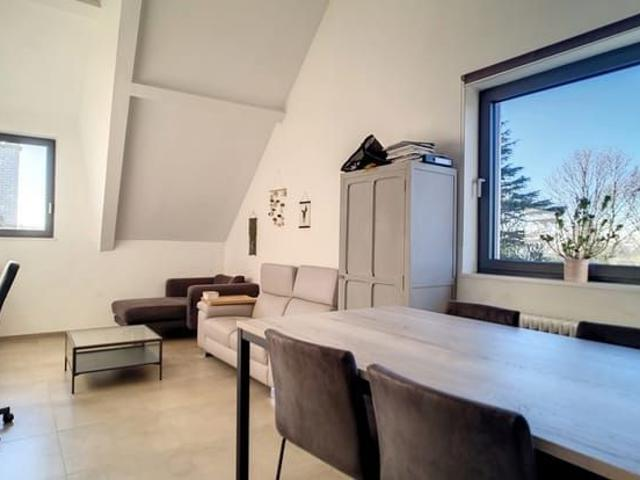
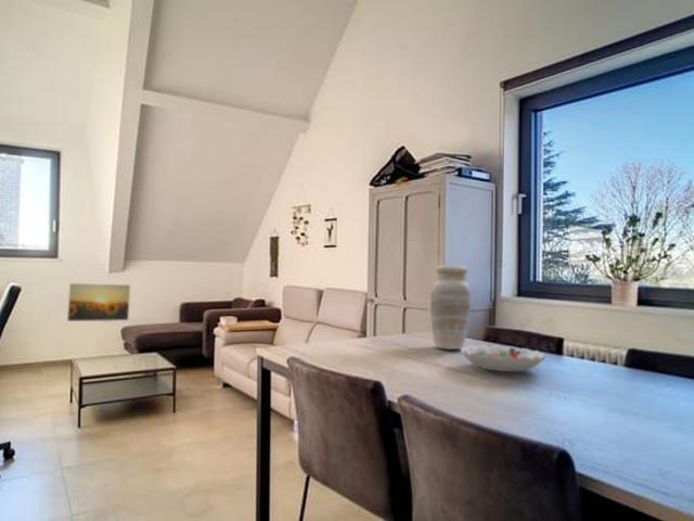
+ decorative bowl [460,344,547,372]
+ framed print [66,282,131,322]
+ vase [429,264,473,351]
